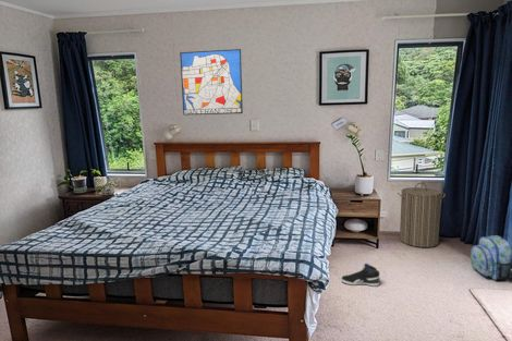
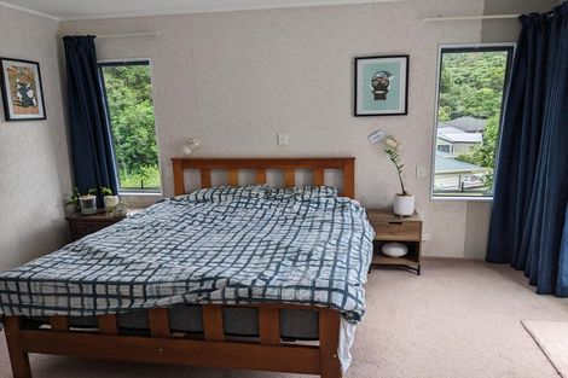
- wall art [179,48,244,115]
- laundry hamper [397,182,447,248]
- sneaker [340,263,380,288]
- backpack [470,234,512,283]
